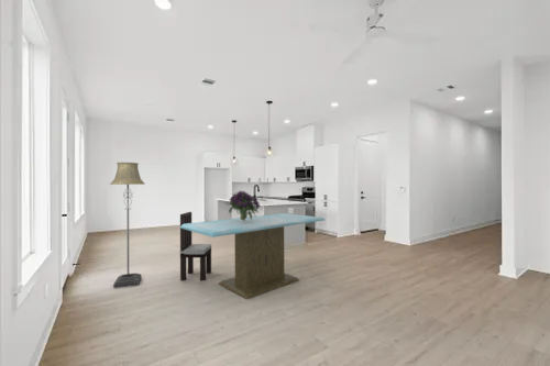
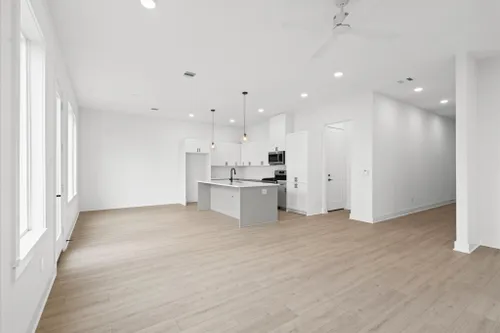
- bouquet [227,189,262,221]
- floor lamp [109,162,146,289]
- dining table [179,212,326,300]
- dining chair [179,211,212,281]
